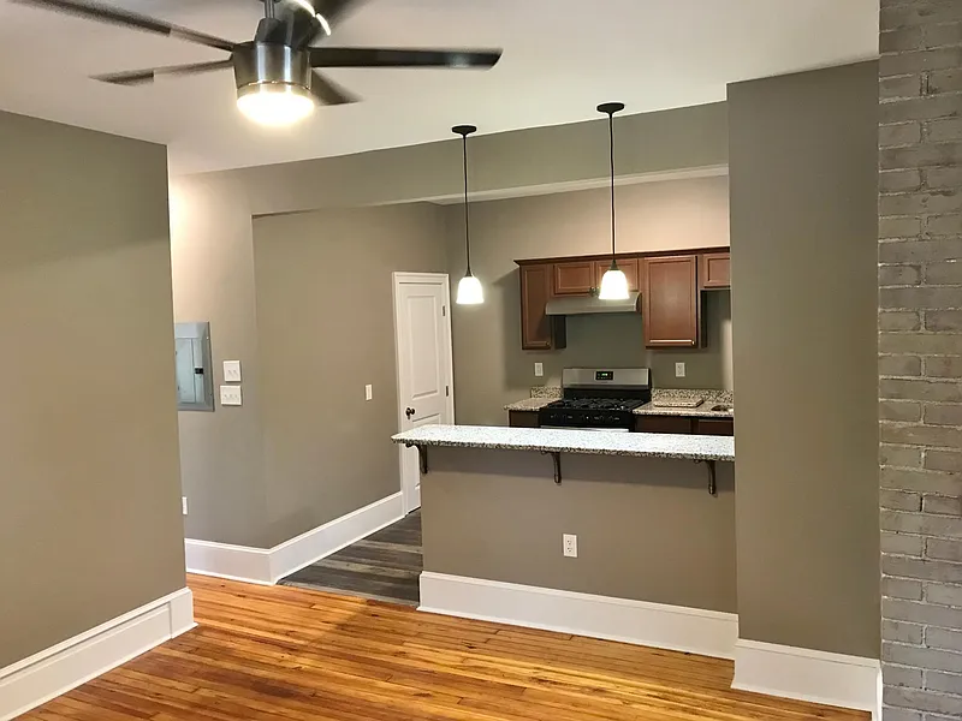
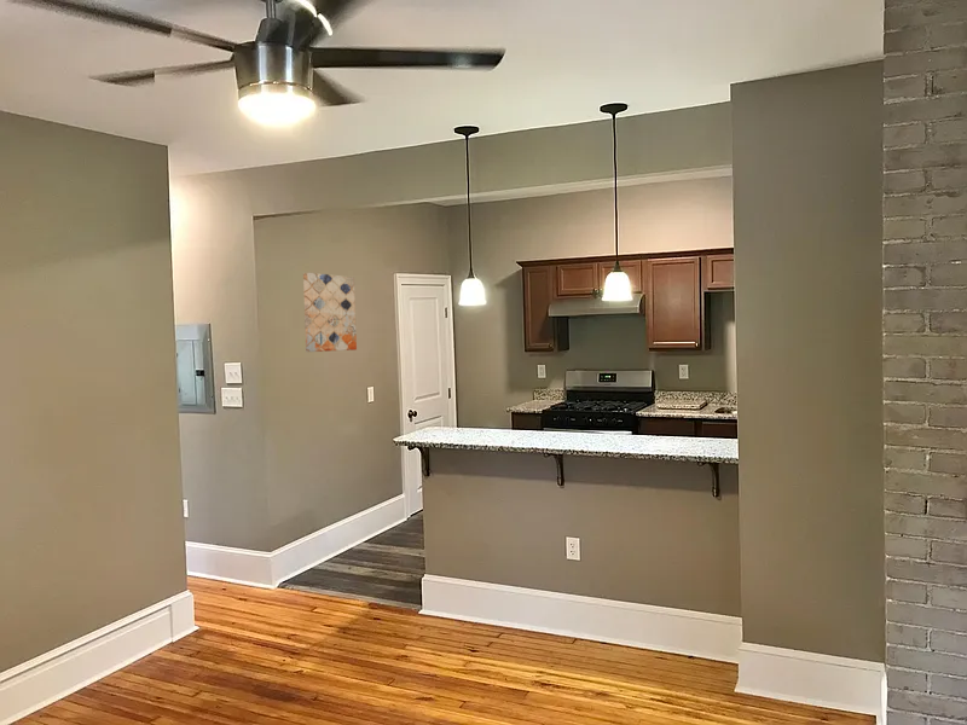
+ wall art [302,272,358,353]
